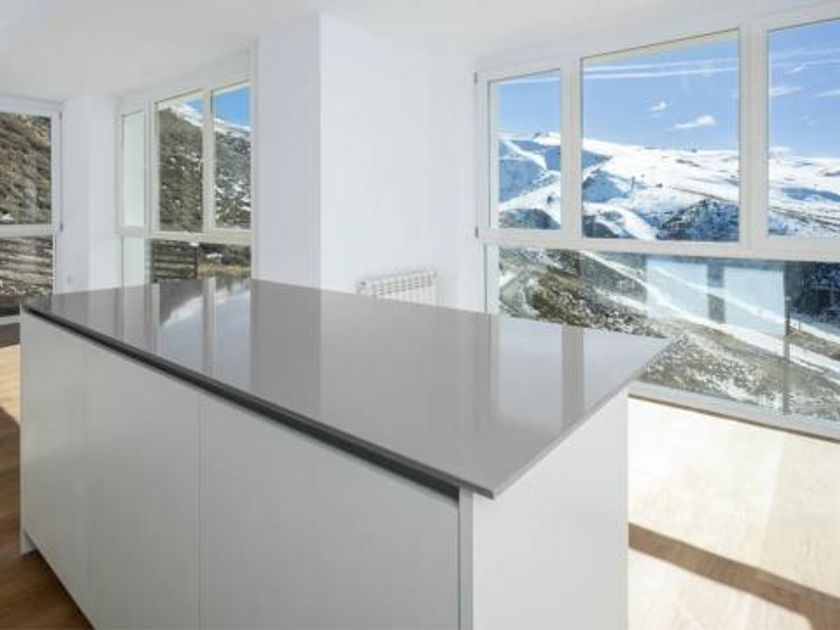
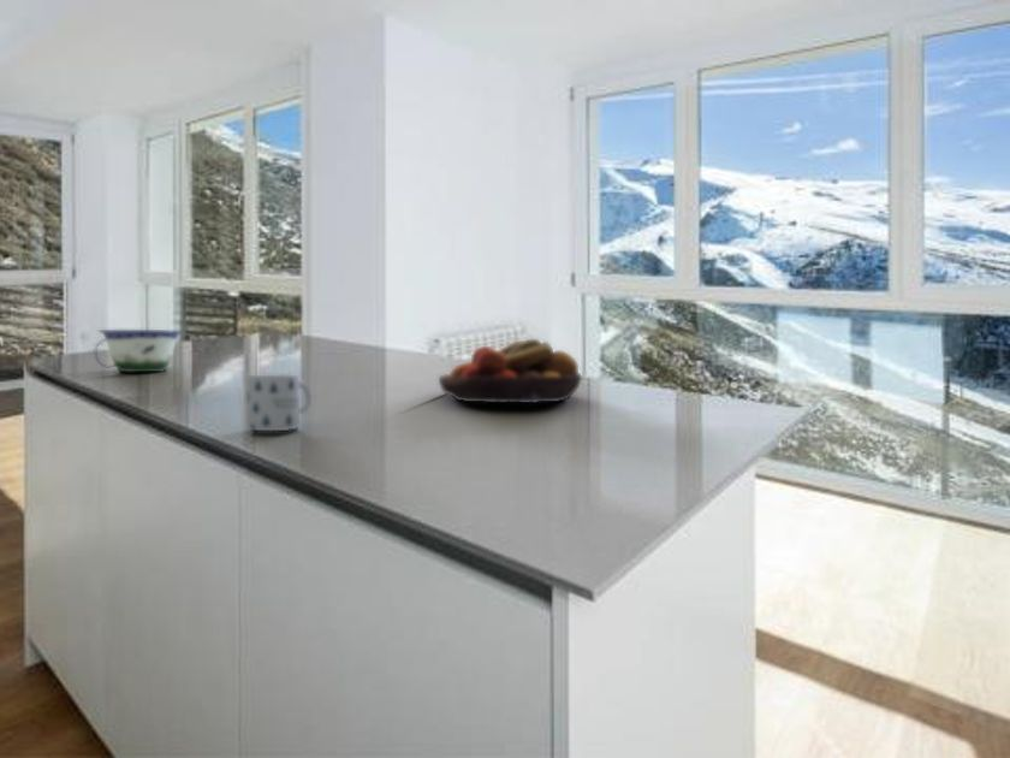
+ fruit bowl [438,338,583,404]
+ mug [245,374,313,432]
+ bowl [94,328,185,373]
